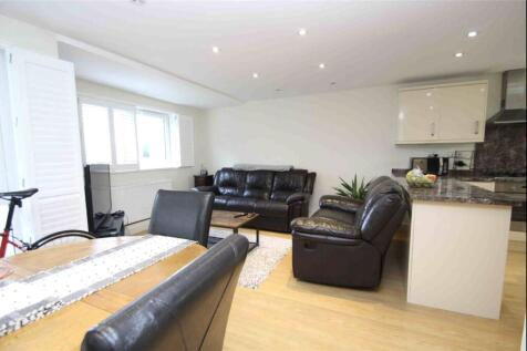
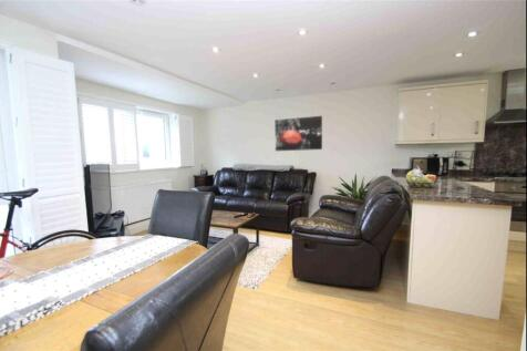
+ wall art [273,115,323,152]
